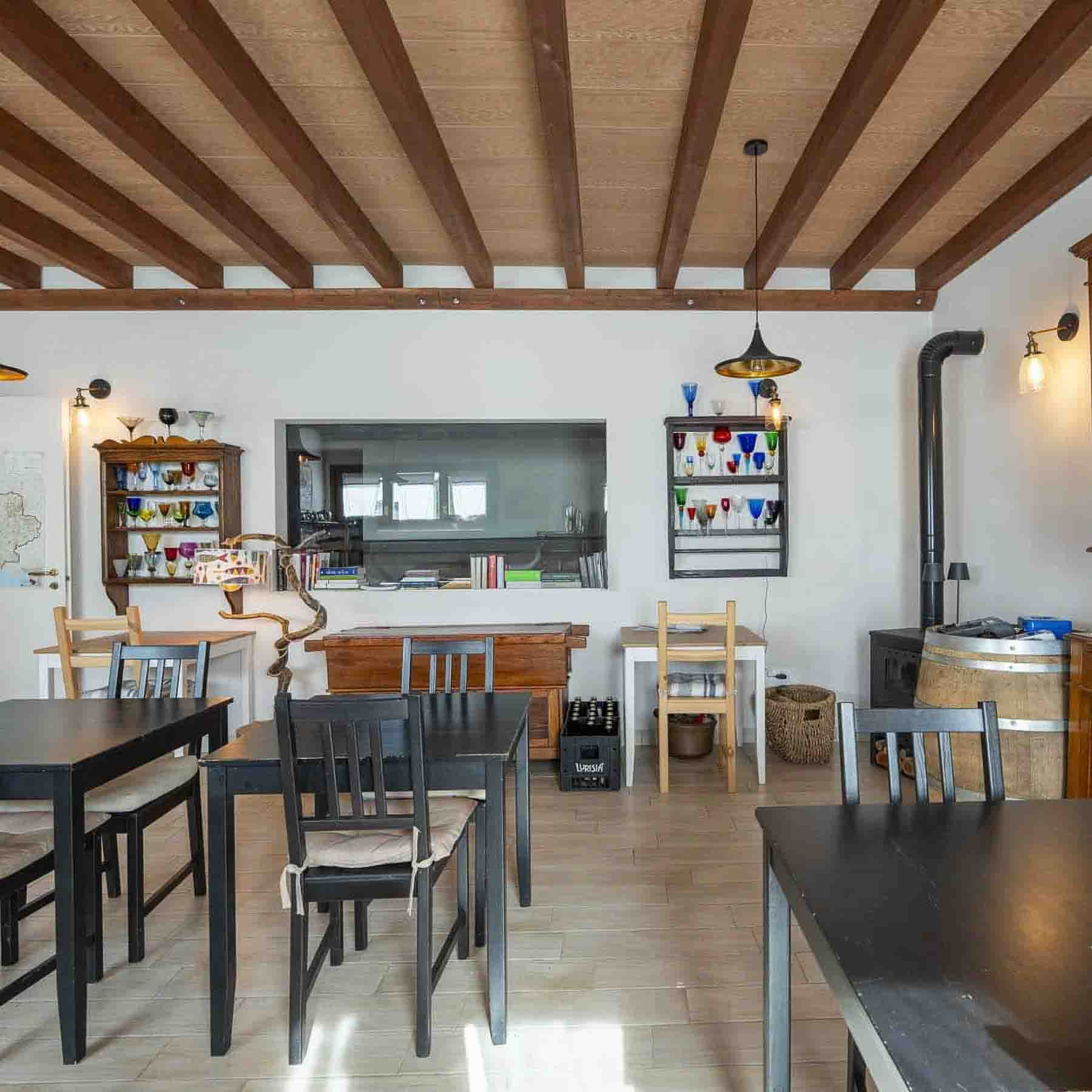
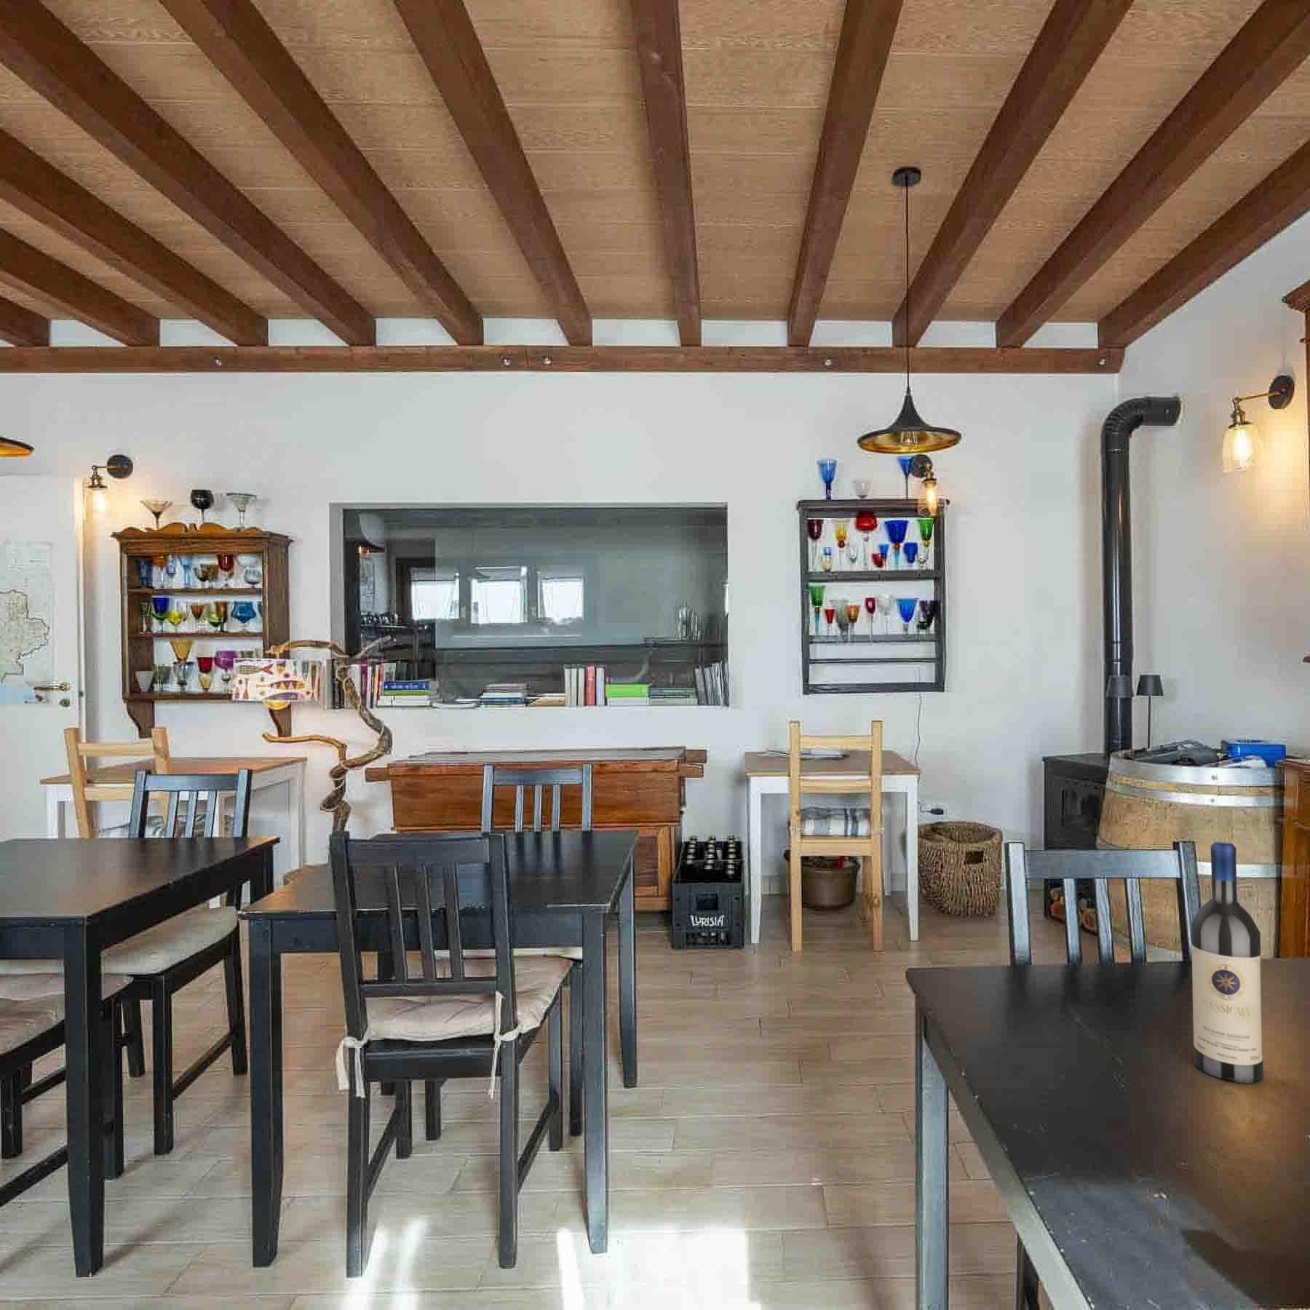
+ wine bottle [1191,841,1264,1083]
